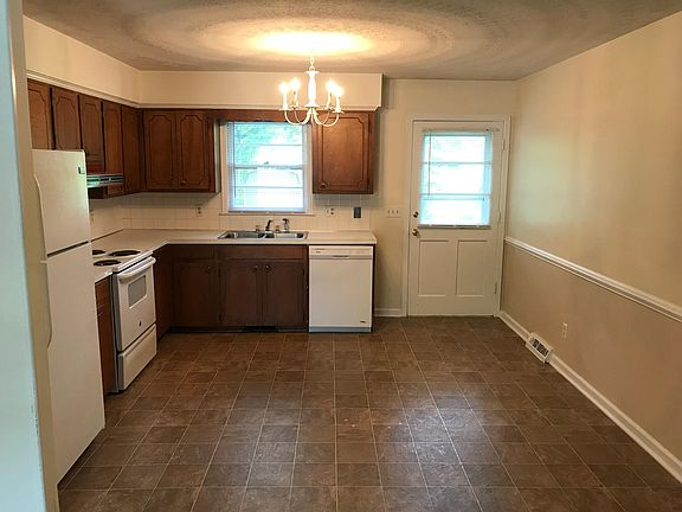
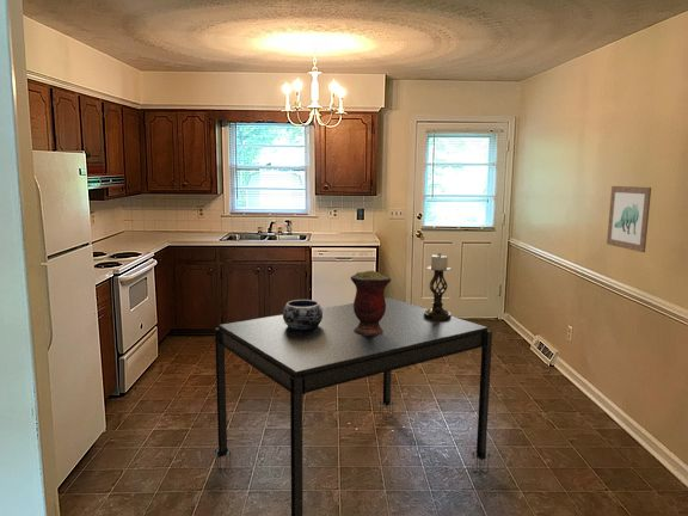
+ candle holder [424,252,453,320]
+ dining table [213,296,493,516]
+ wall art [606,185,652,253]
+ decorative bowl [282,299,322,330]
+ vase [350,270,392,336]
